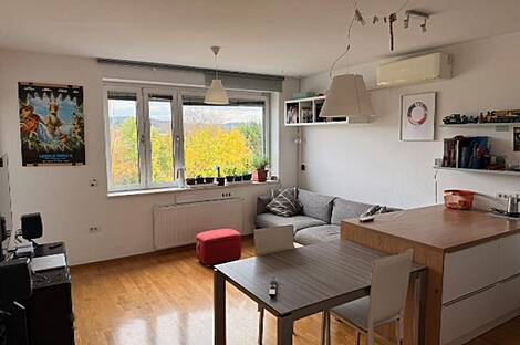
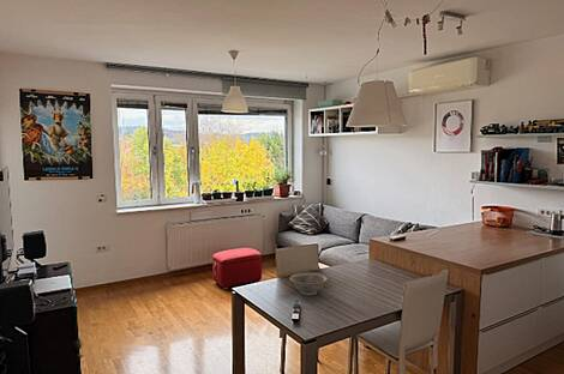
+ decorative bowl [289,272,330,296]
